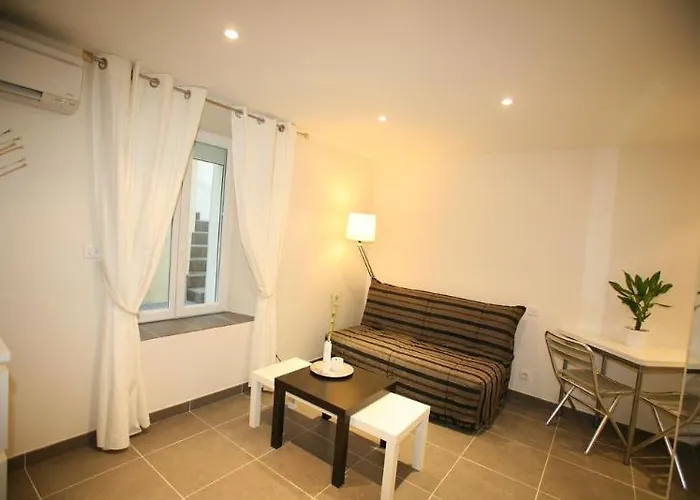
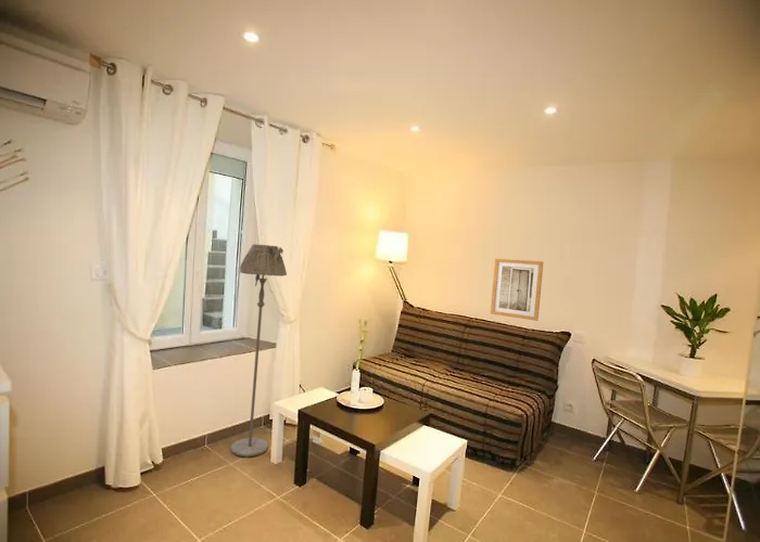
+ wall art [490,258,544,322]
+ floor lamp [230,243,288,459]
